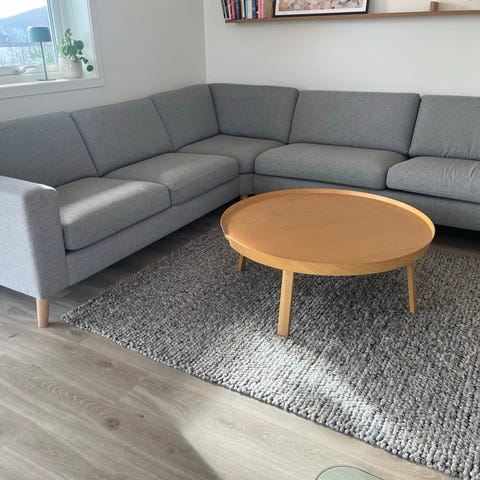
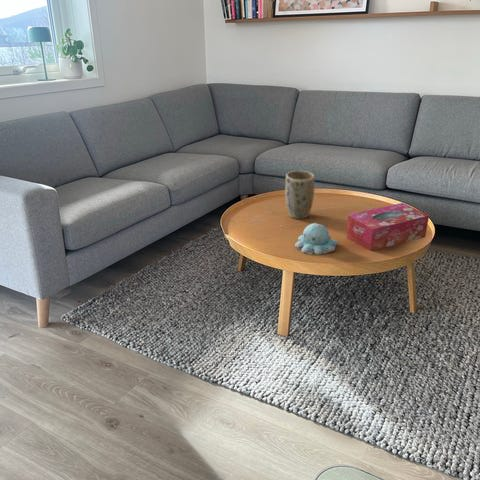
+ candle [294,222,339,256]
+ tissue box [345,202,430,251]
+ plant pot [284,170,315,220]
